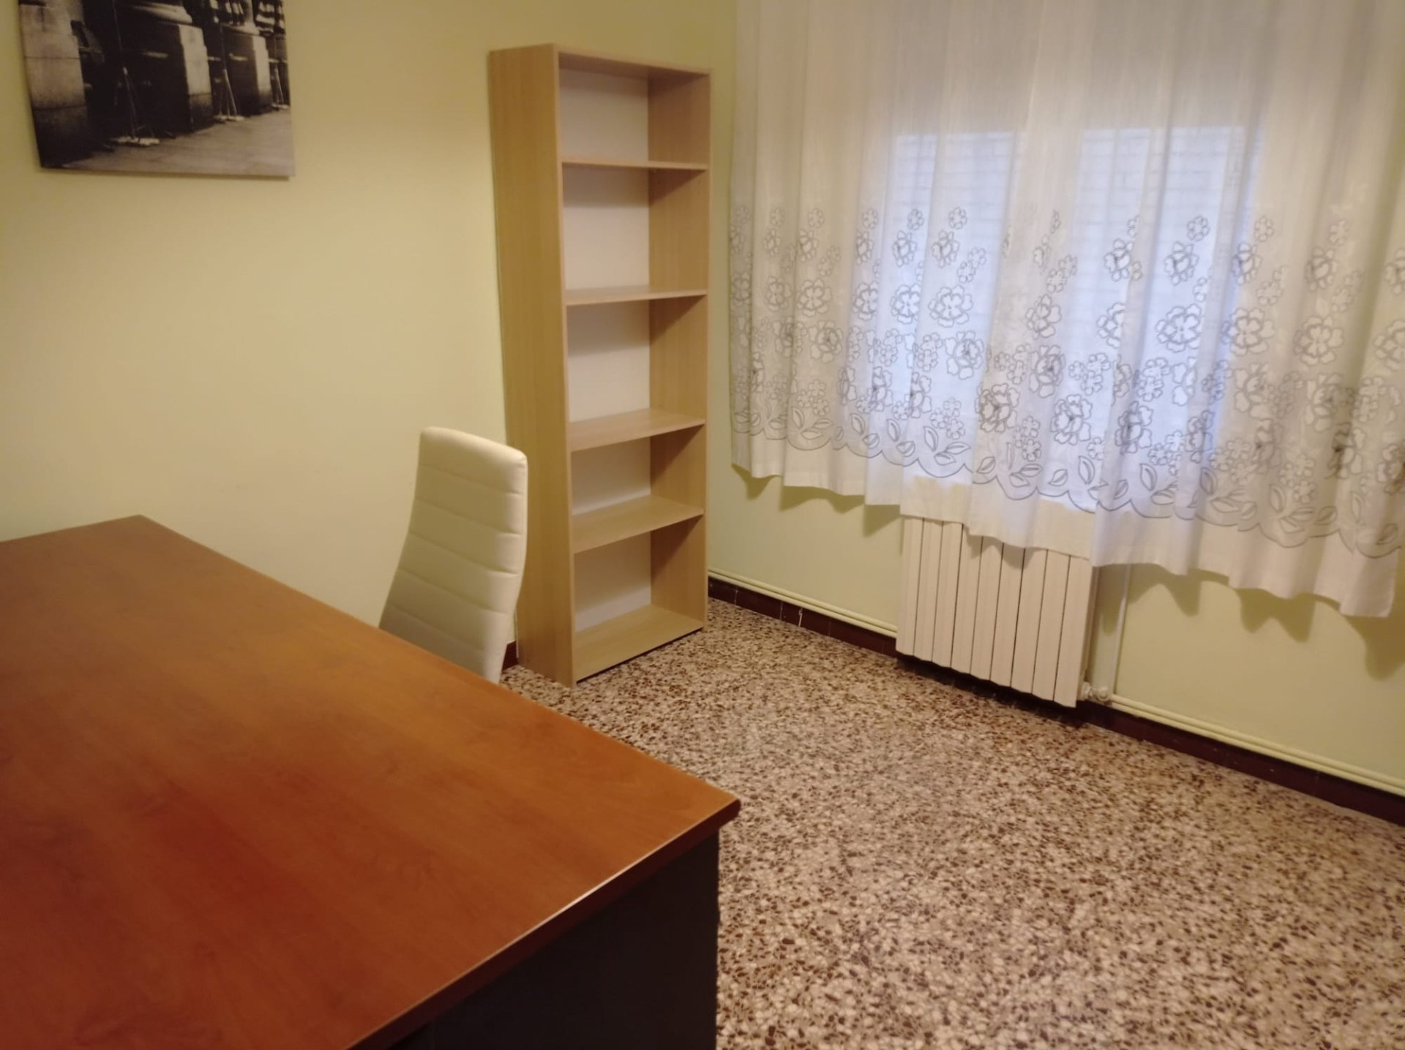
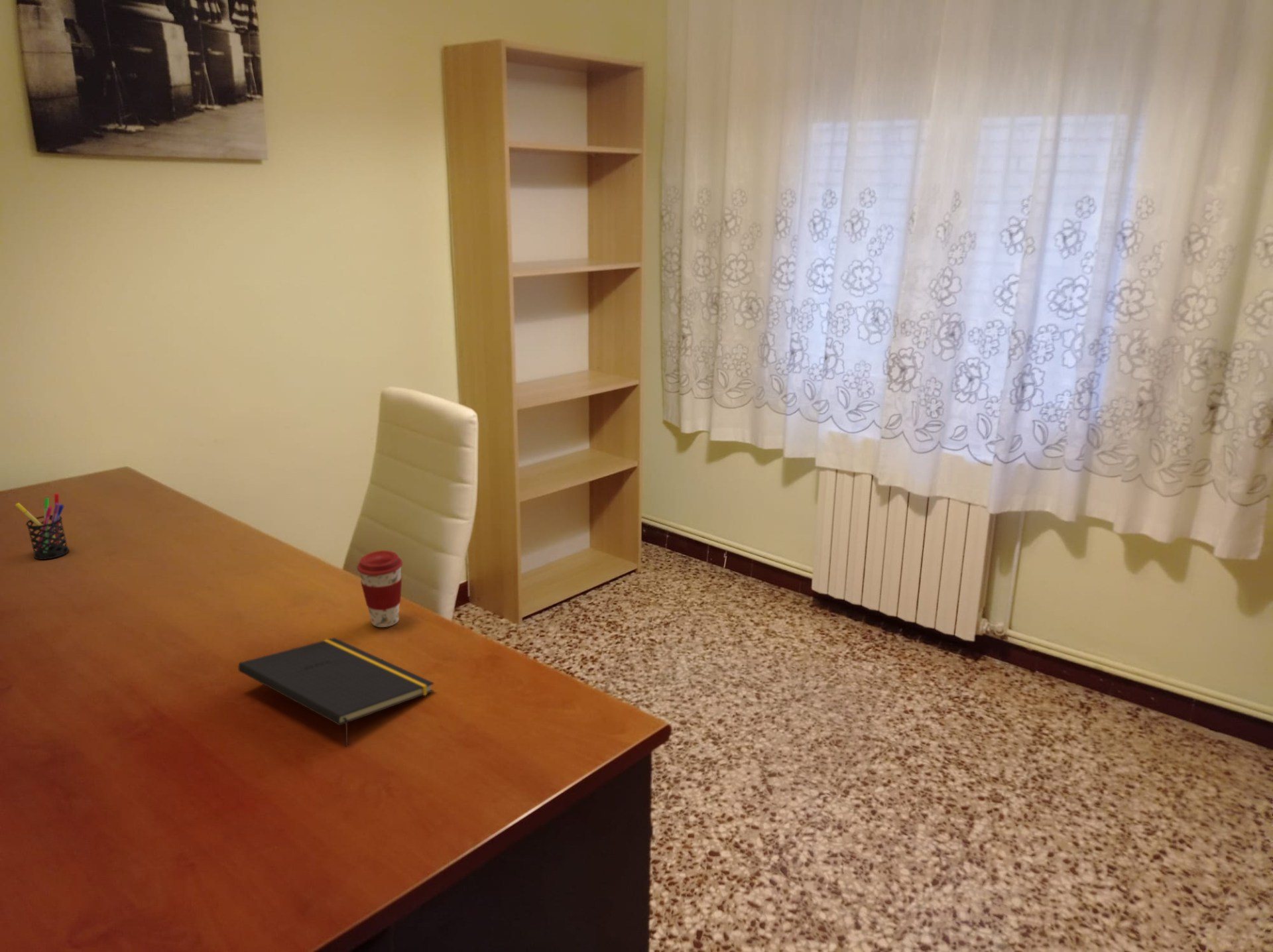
+ coffee cup [356,550,403,628]
+ notepad [237,637,435,748]
+ pen holder [15,493,70,560]
